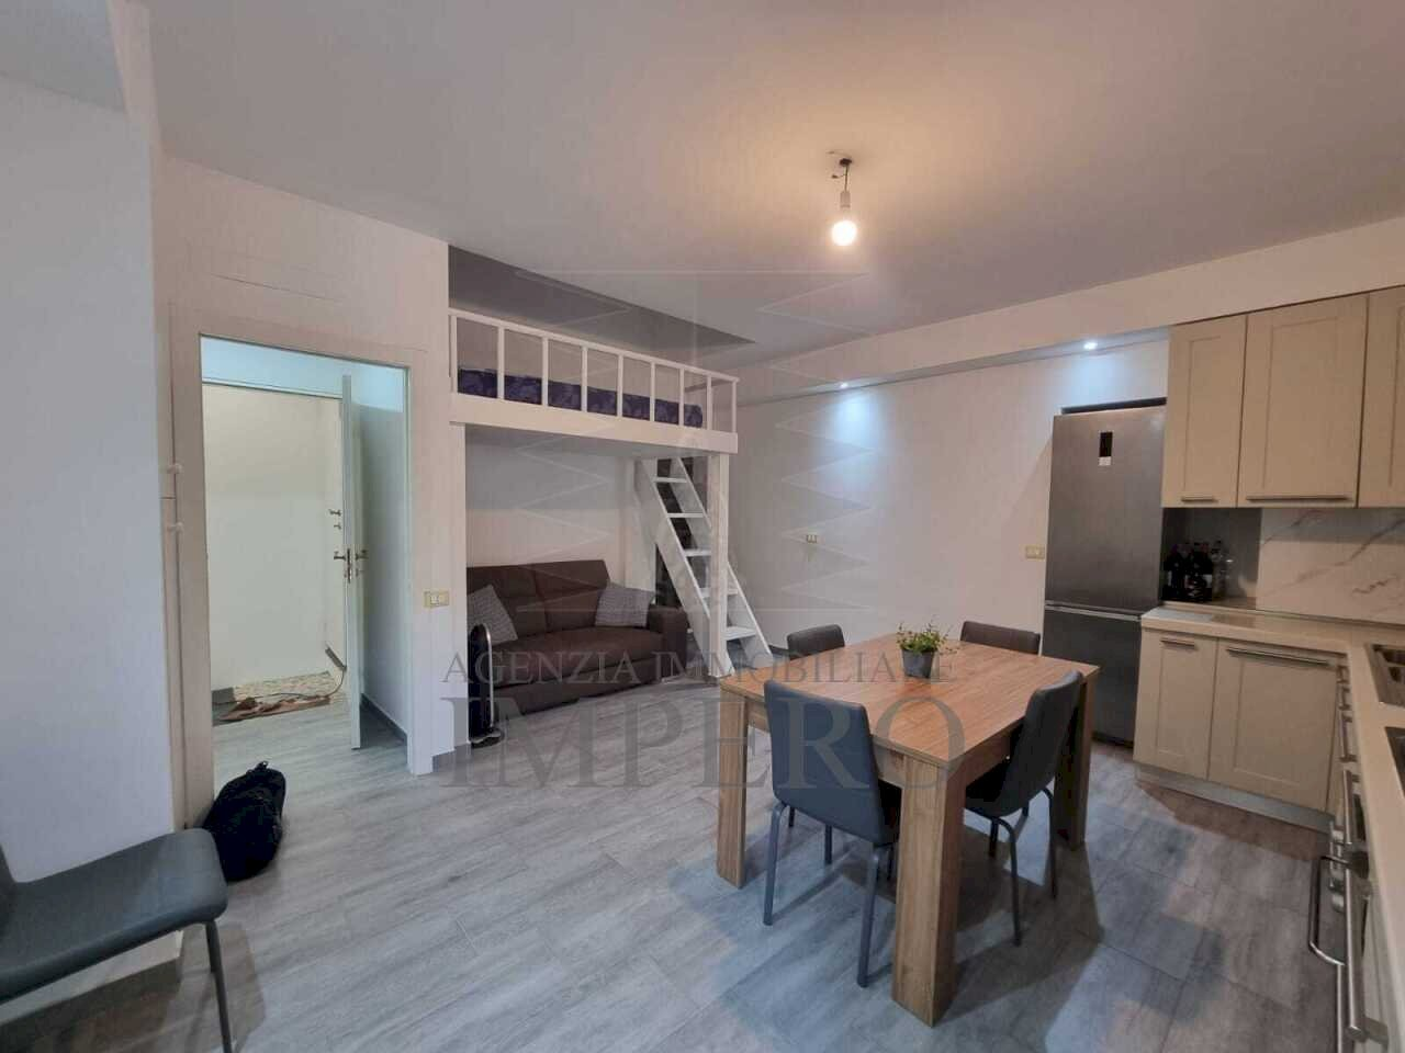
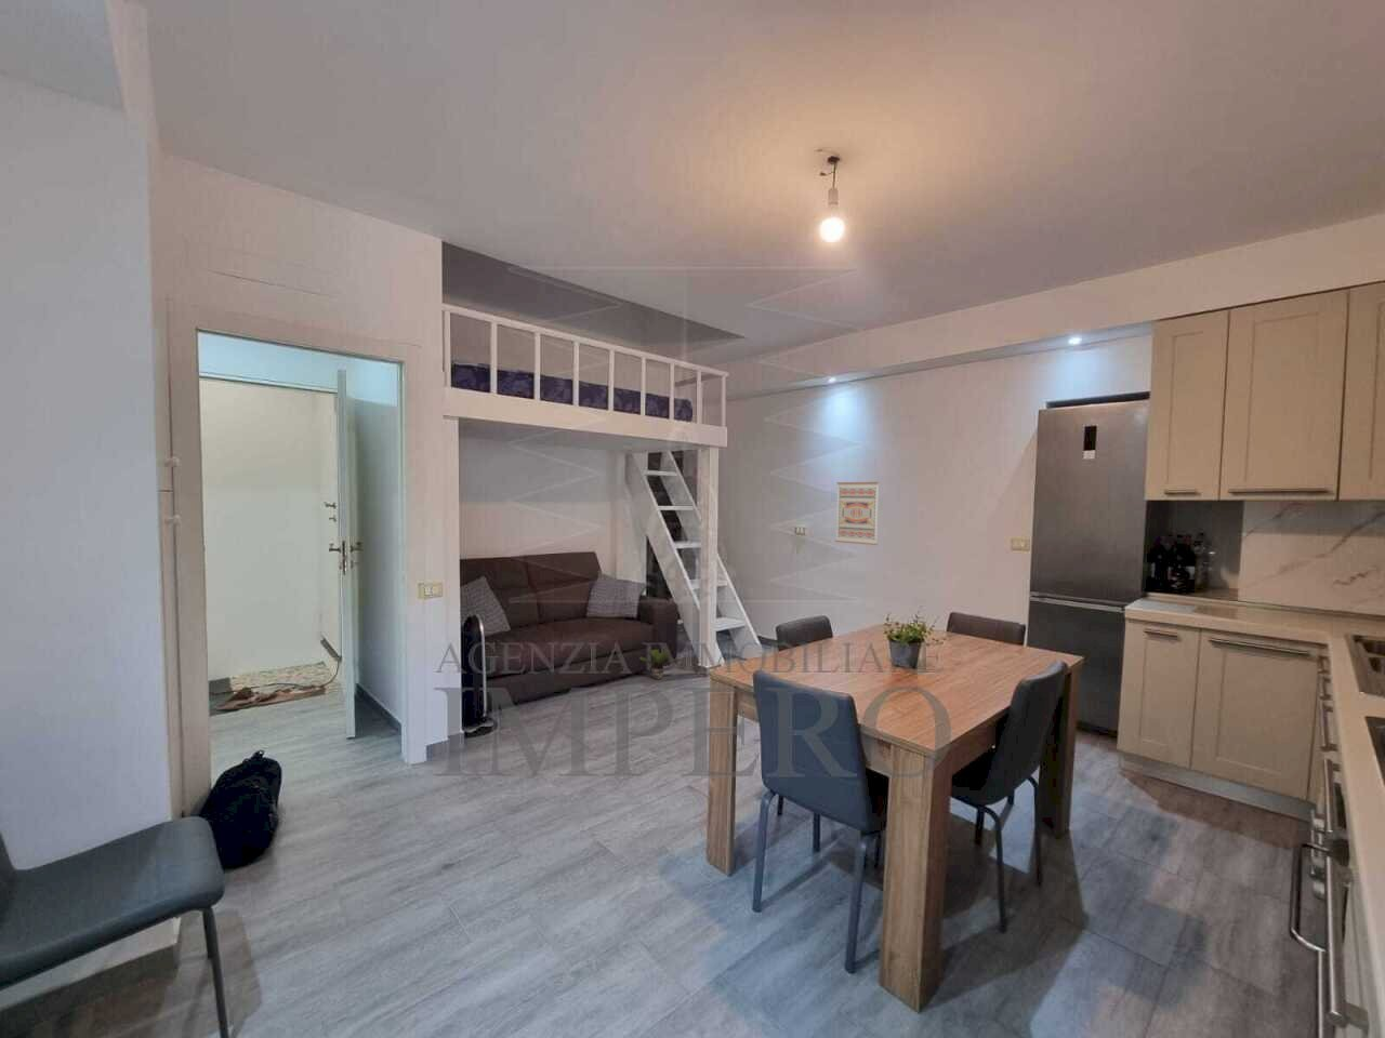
+ wall art [834,481,881,546]
+ potted plant [638,648,678,680]
